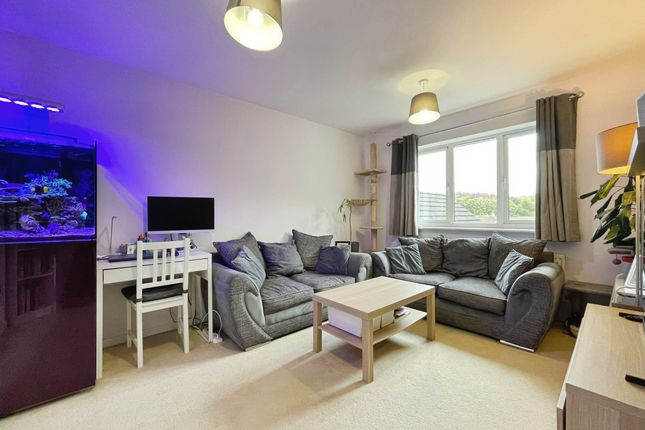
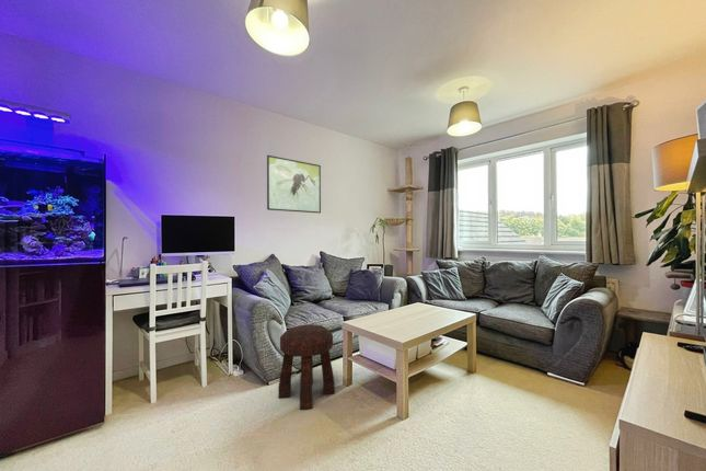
+ stool [278,323,336,411]
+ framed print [266,154,322,215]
